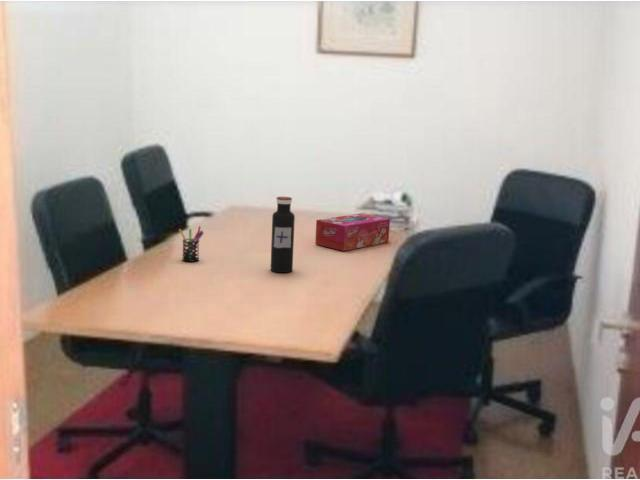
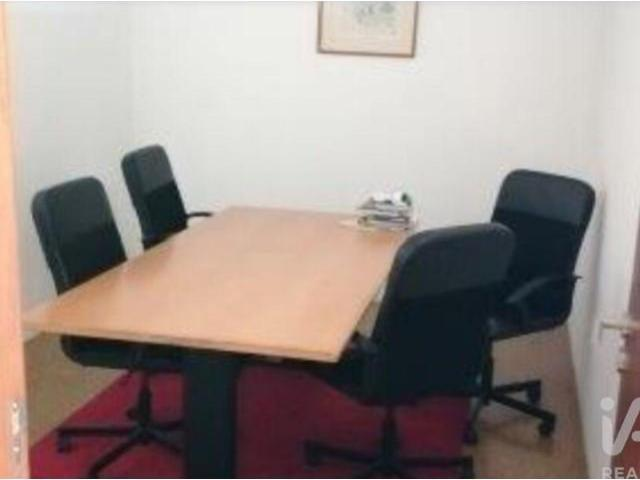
- pen holder [178,225,204,263]
- water bottle [270,196,296,273]
- tissue box [314,212,391,252]
